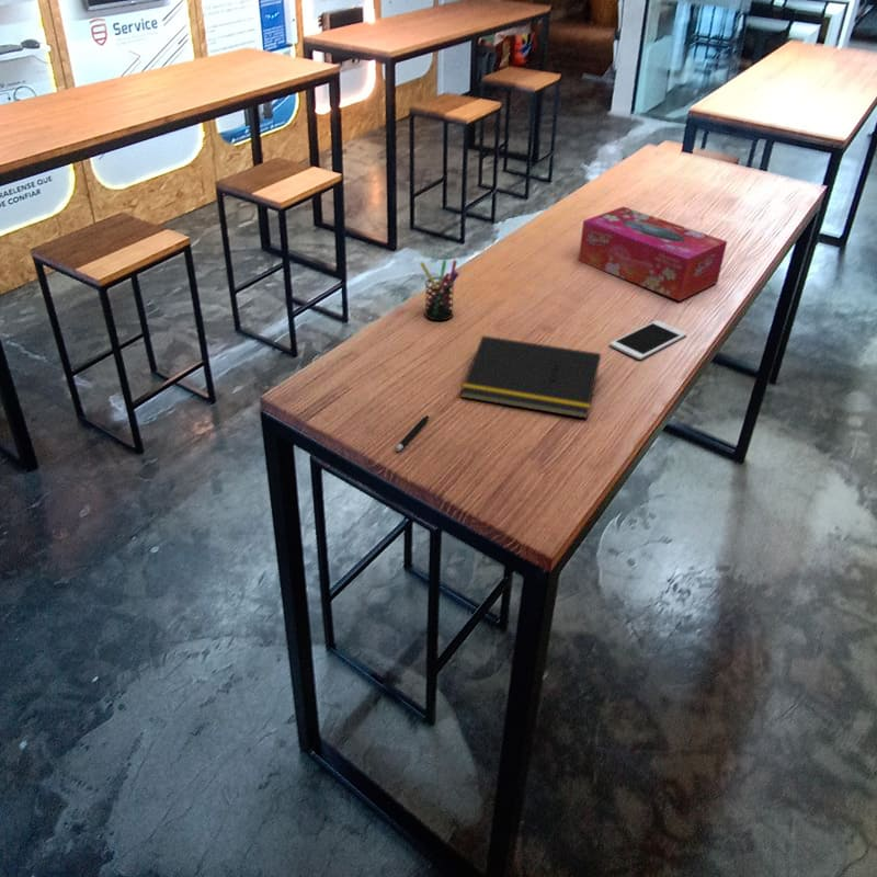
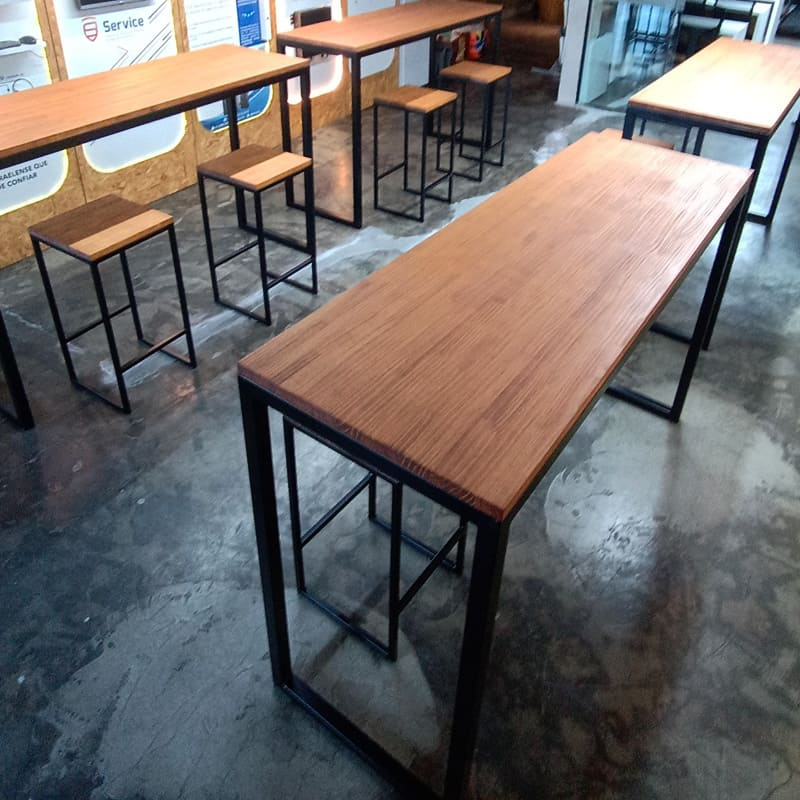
- pen [395,414,430,452]
- pen holder [419,259,460,321]
- tissue box [578,205,728,303]
- cell phone [608,319,688,361]
- notepad [459,334,602,420]
